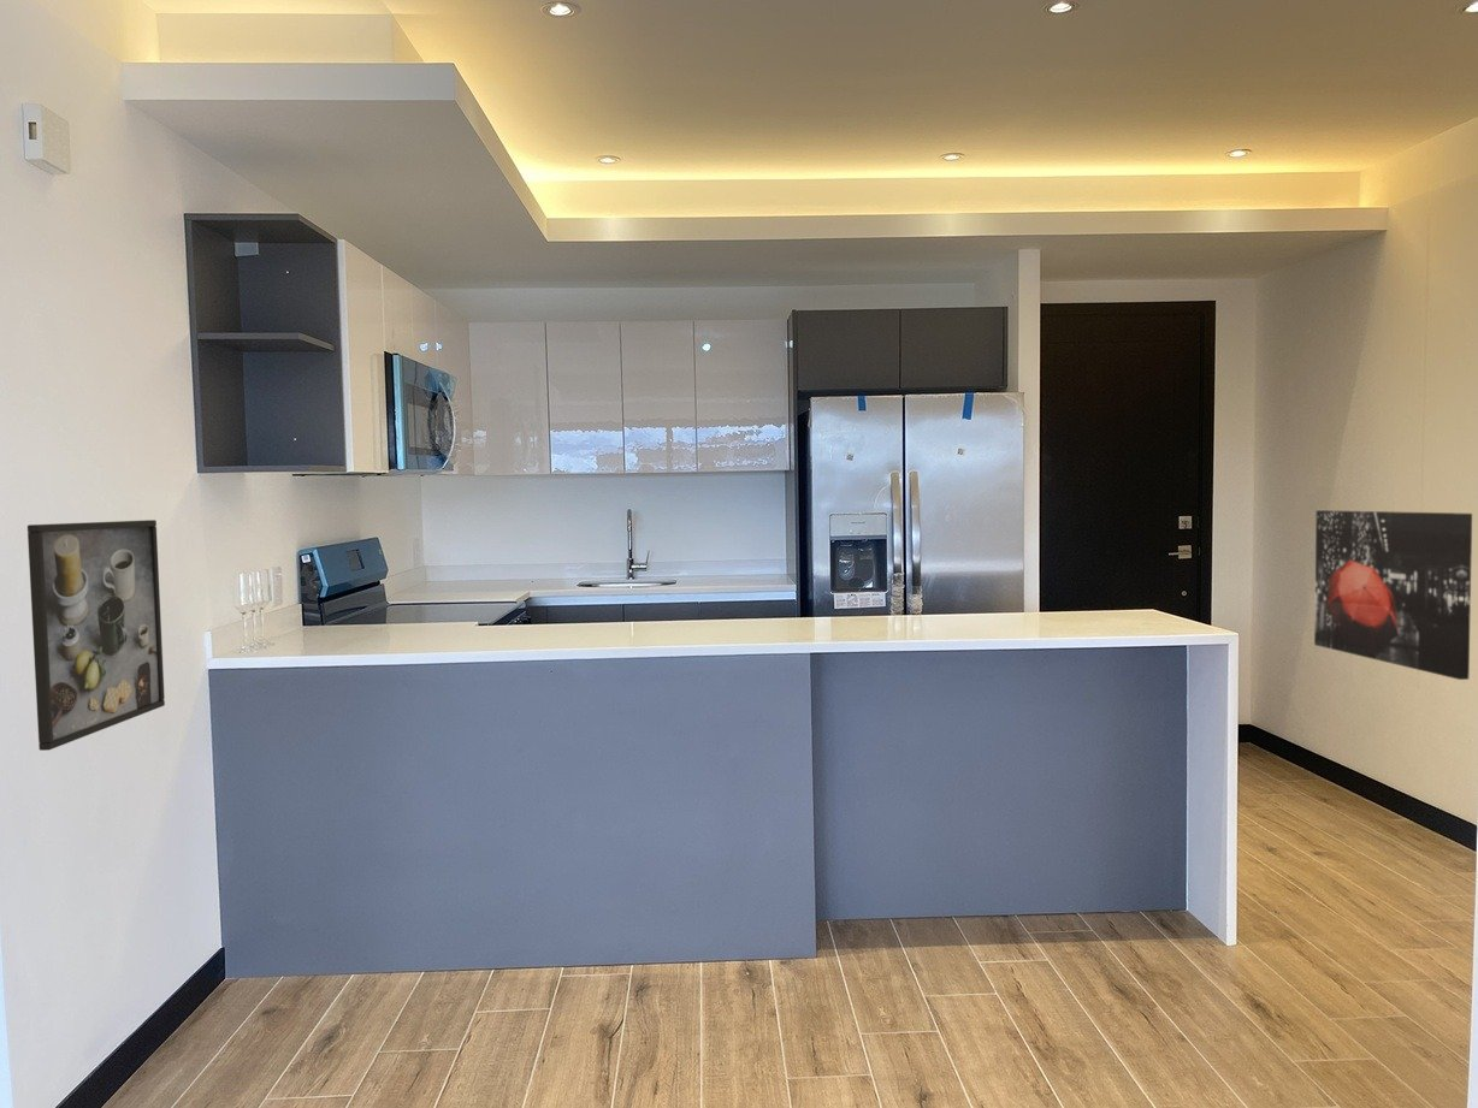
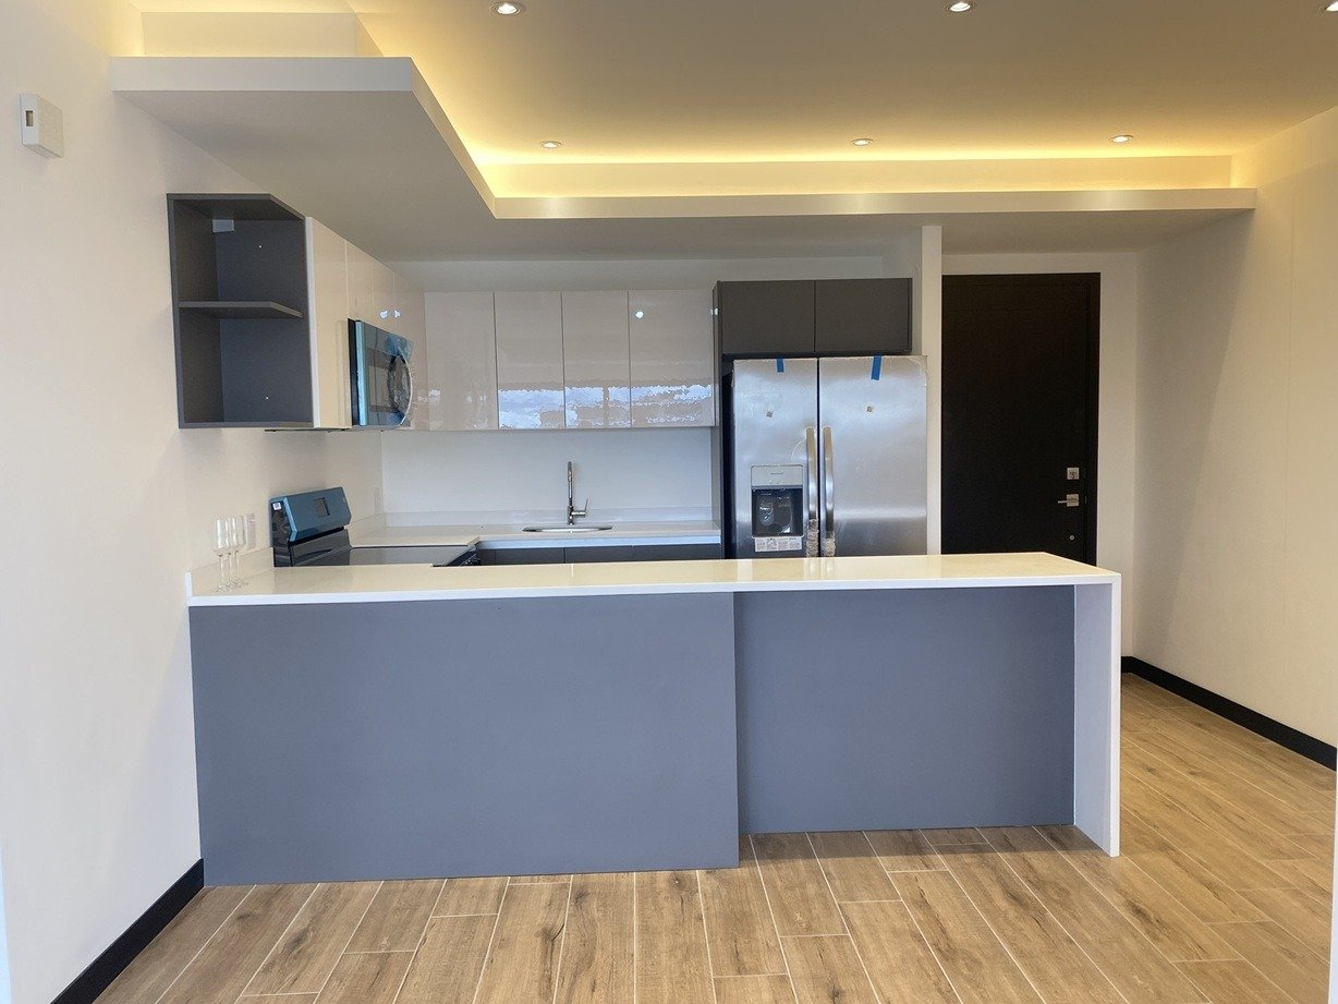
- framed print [26,519,166,752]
- wall art [1313,509,1473,681]
